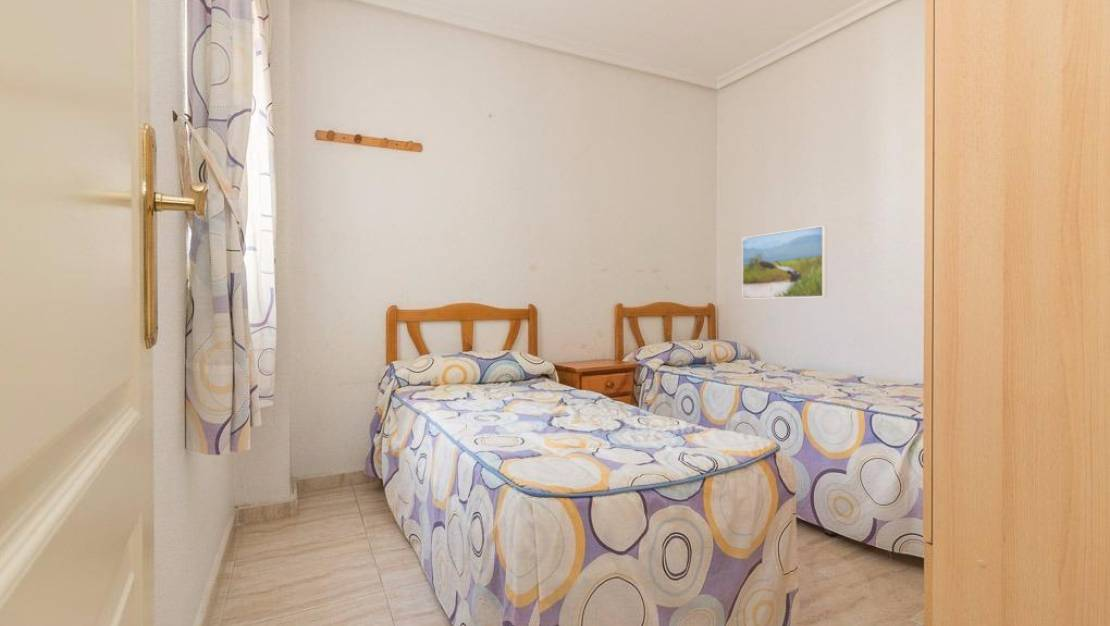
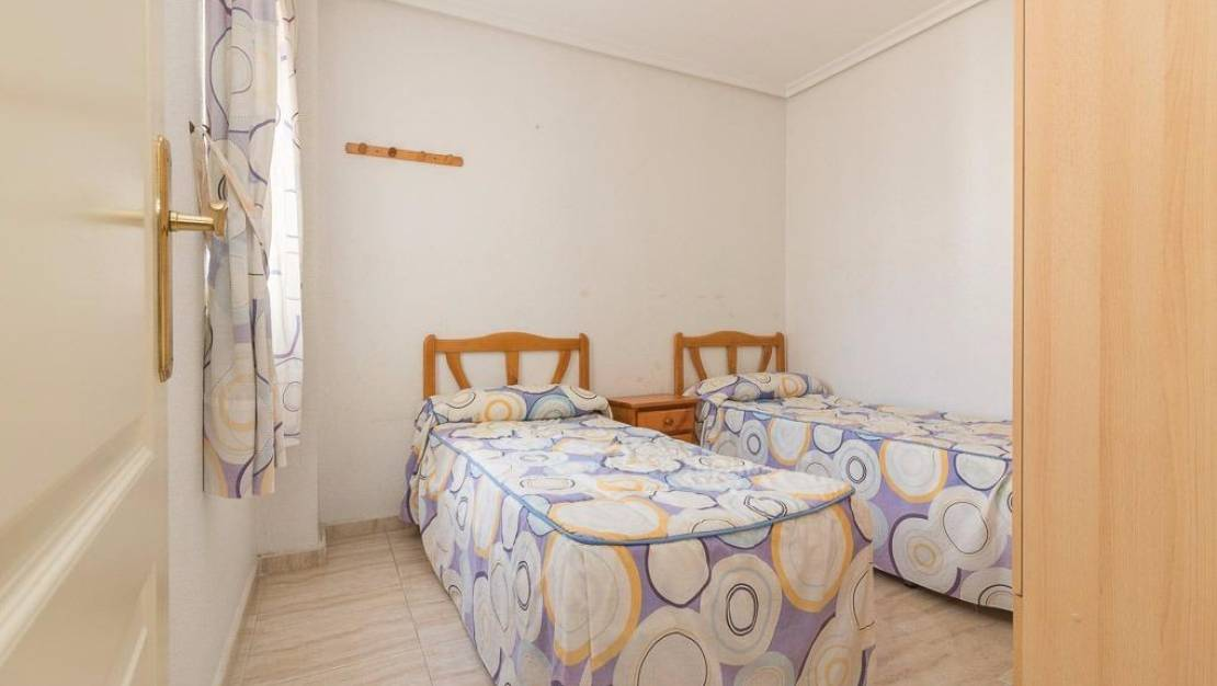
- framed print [741,225,827,300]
